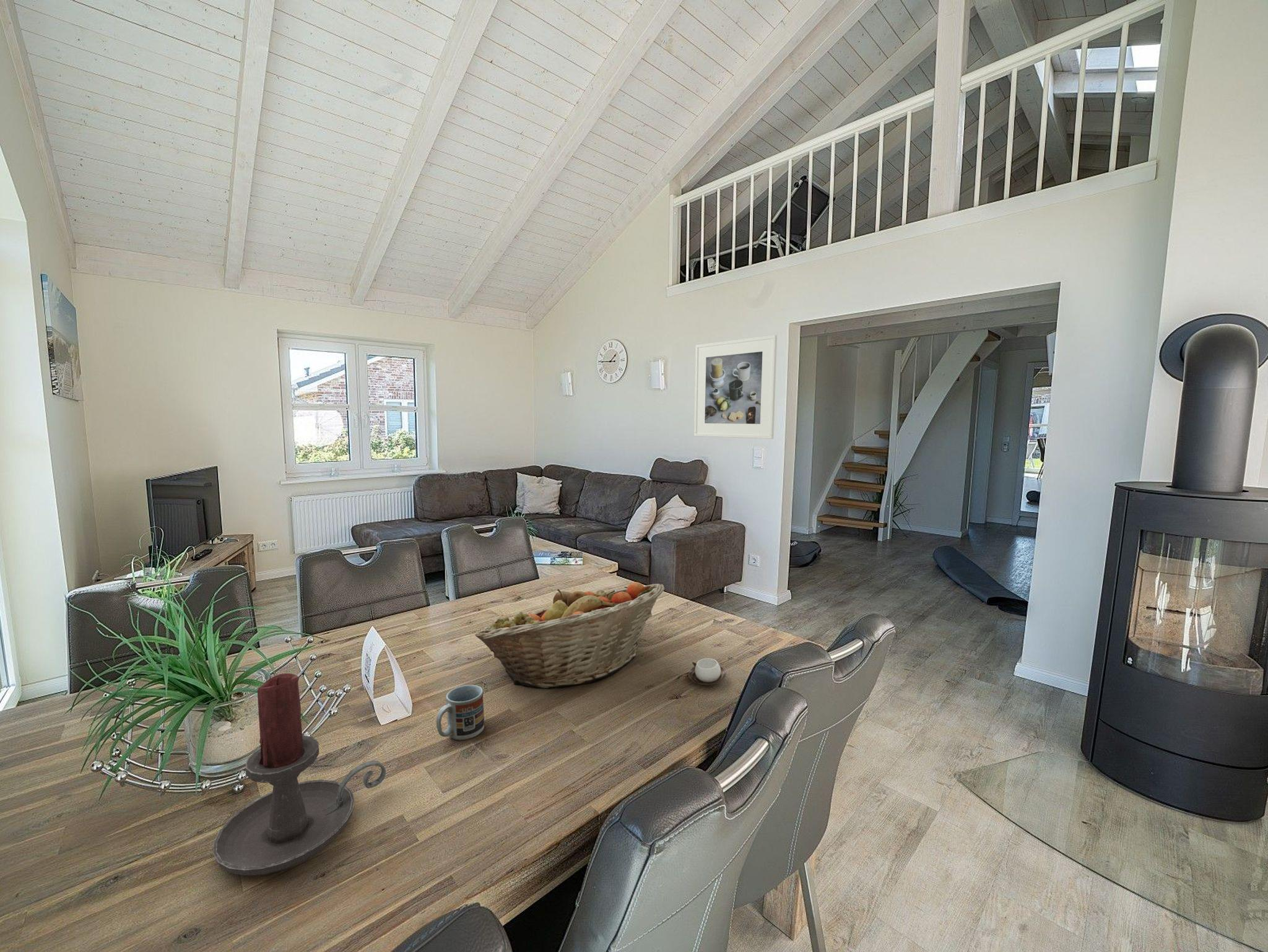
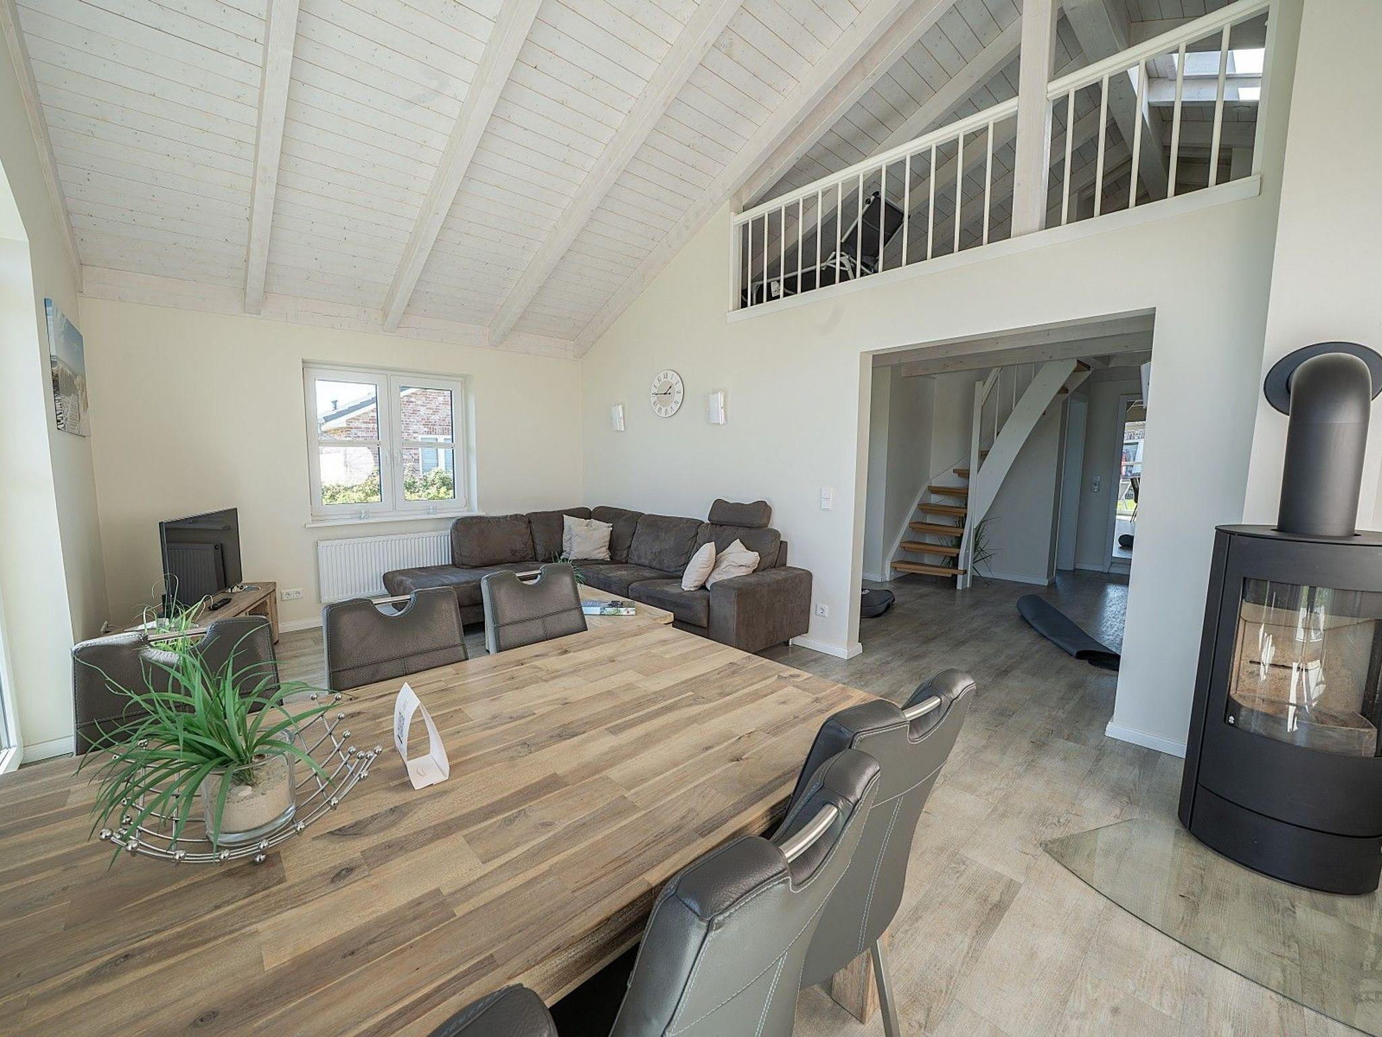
- candle holder [212,673,386,876]
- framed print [693,334,778,439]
- fruit basket [475,582,665,689]
- cup [687,657,726,686]
- cup [436,685,485,740]
